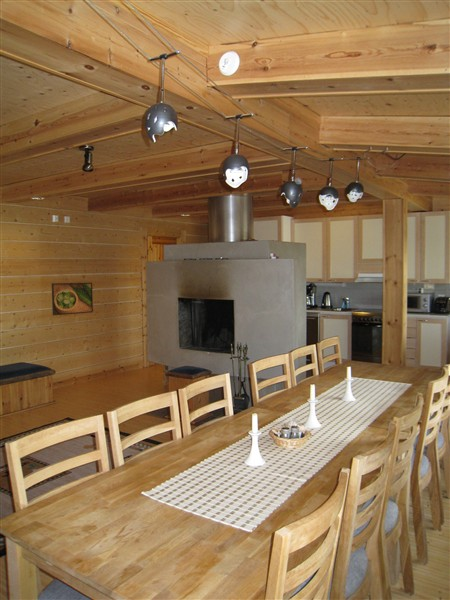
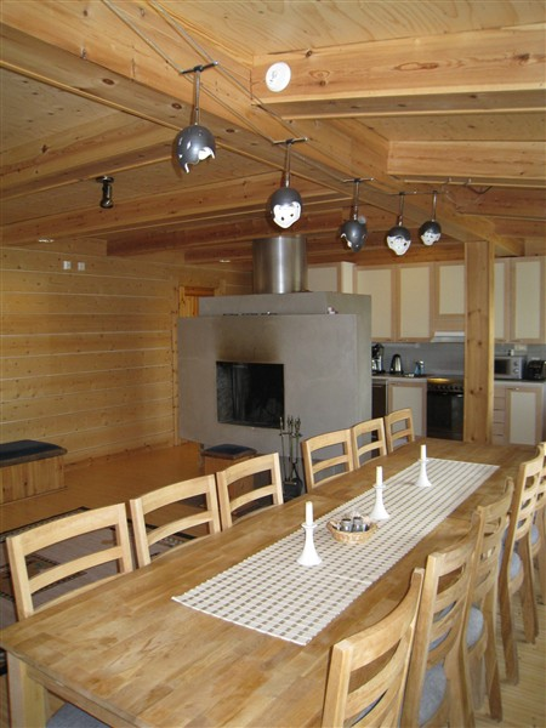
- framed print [51,282,94,316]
